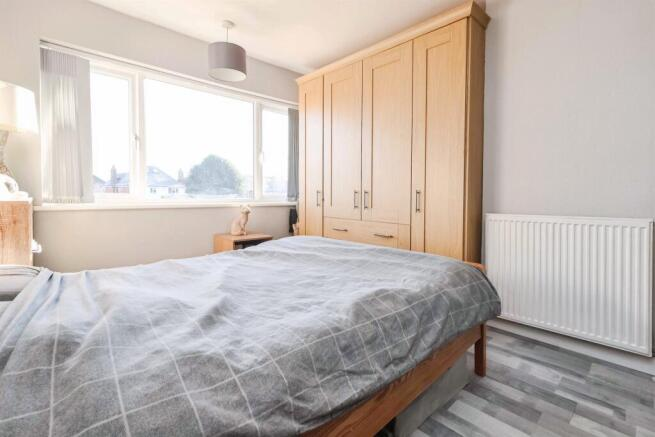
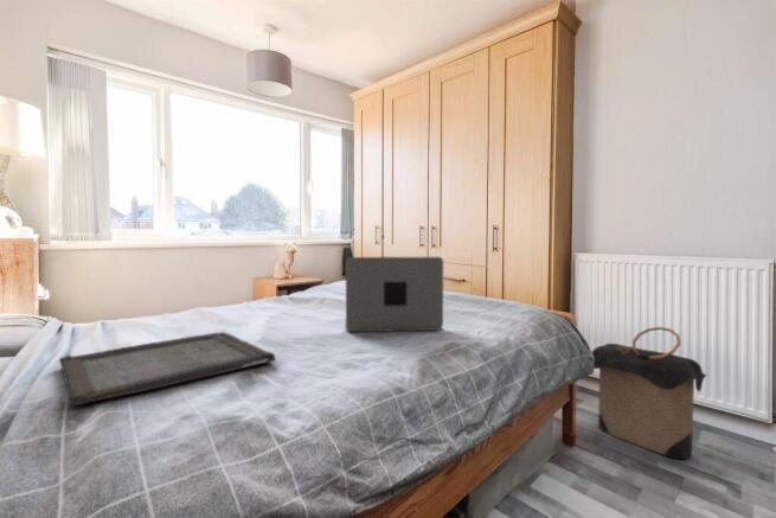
+ serving tray [58,331,277,407]
+ laundry hamper [591,326,708,460]
+ laptop [345,256,444,333]
